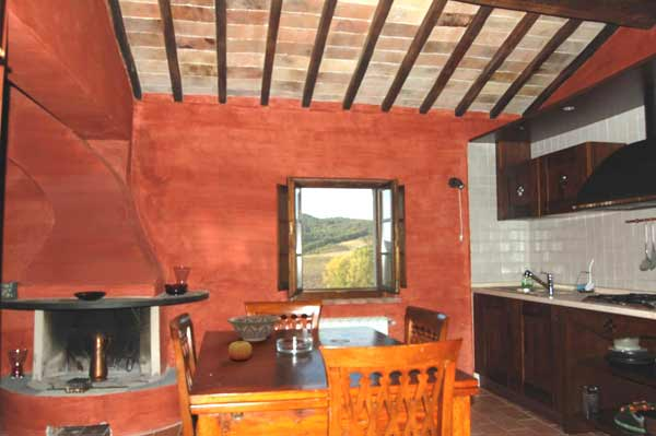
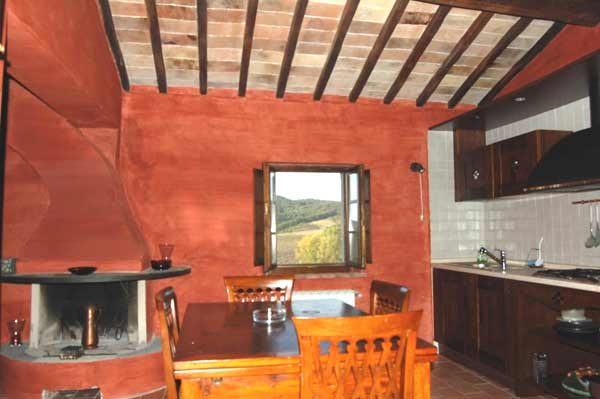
- apple [227,340,253,362]
- decorative bowl [225,315,282,342]
